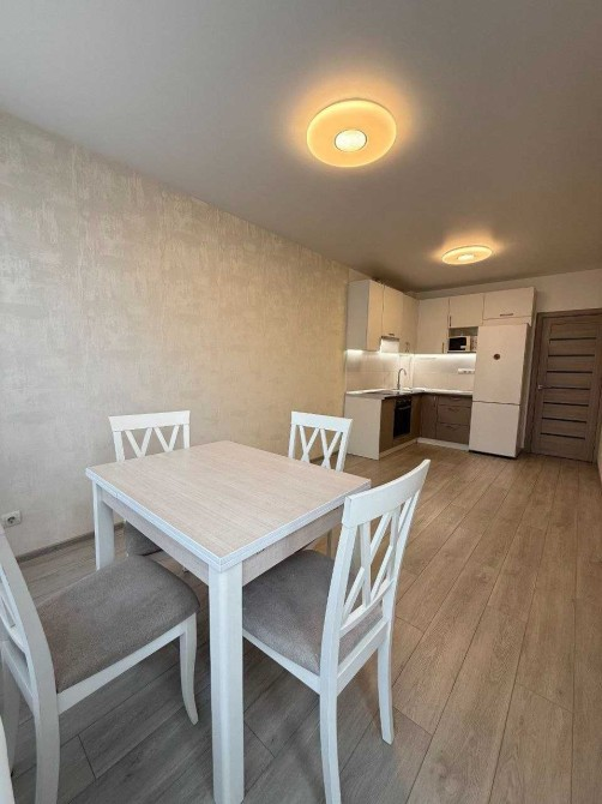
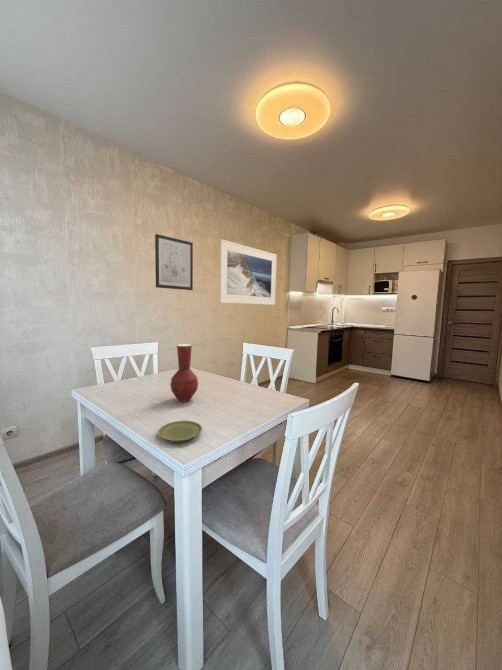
+ plate [157,420,203,443]
+ vase [169,343,199,403]
+ wall art [154,233,194,291]
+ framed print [218,238,278,306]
